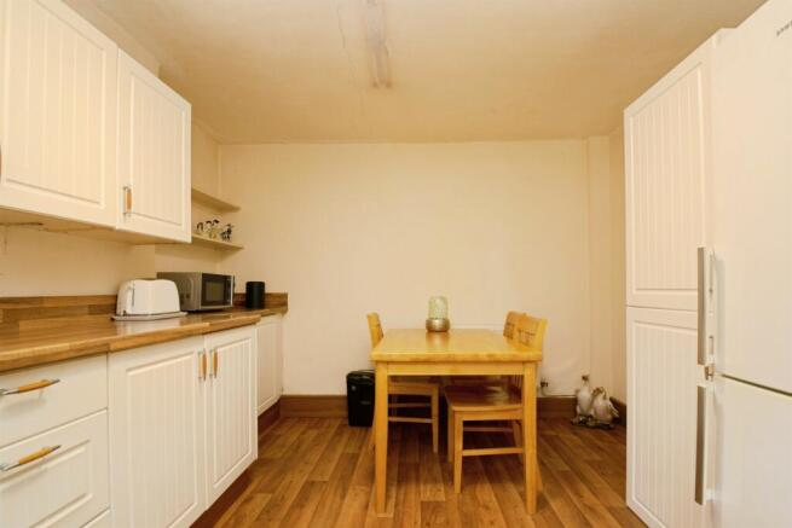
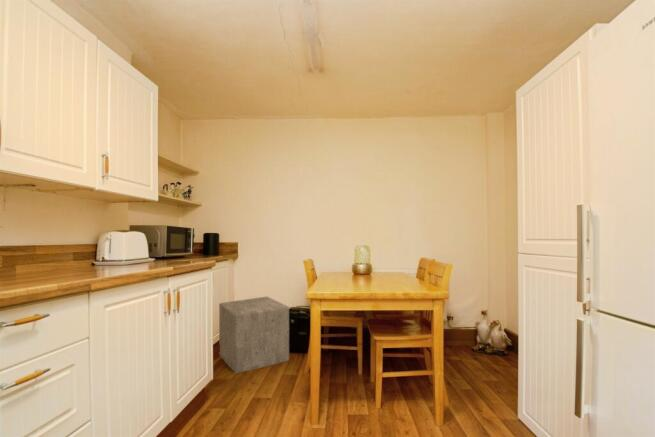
+ stool [218,296,290,374]
